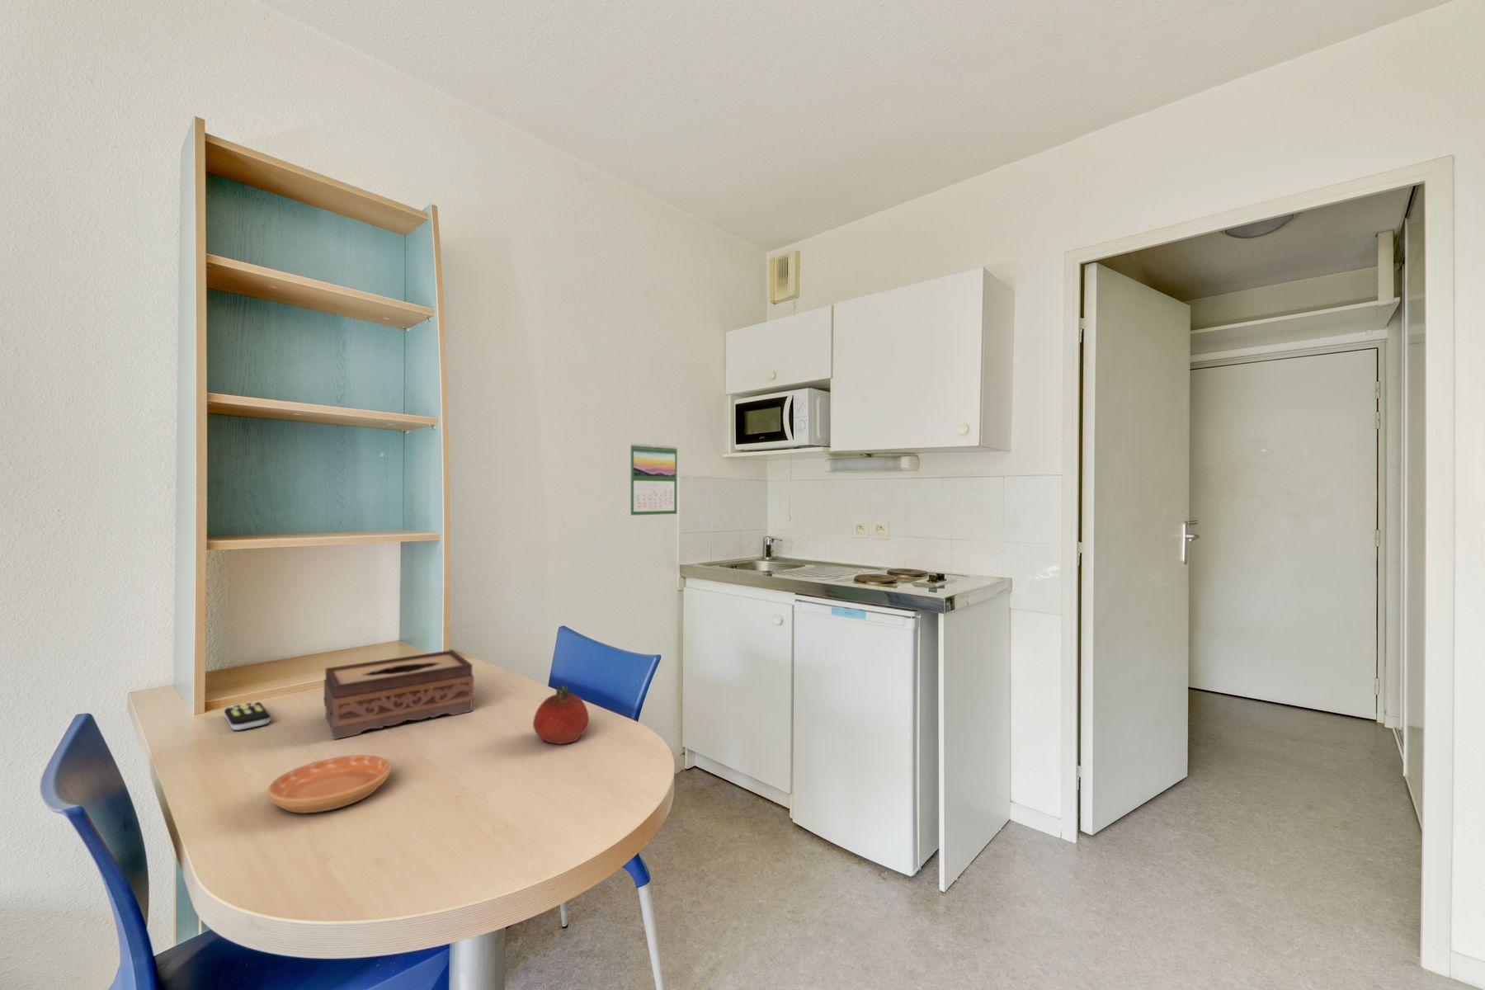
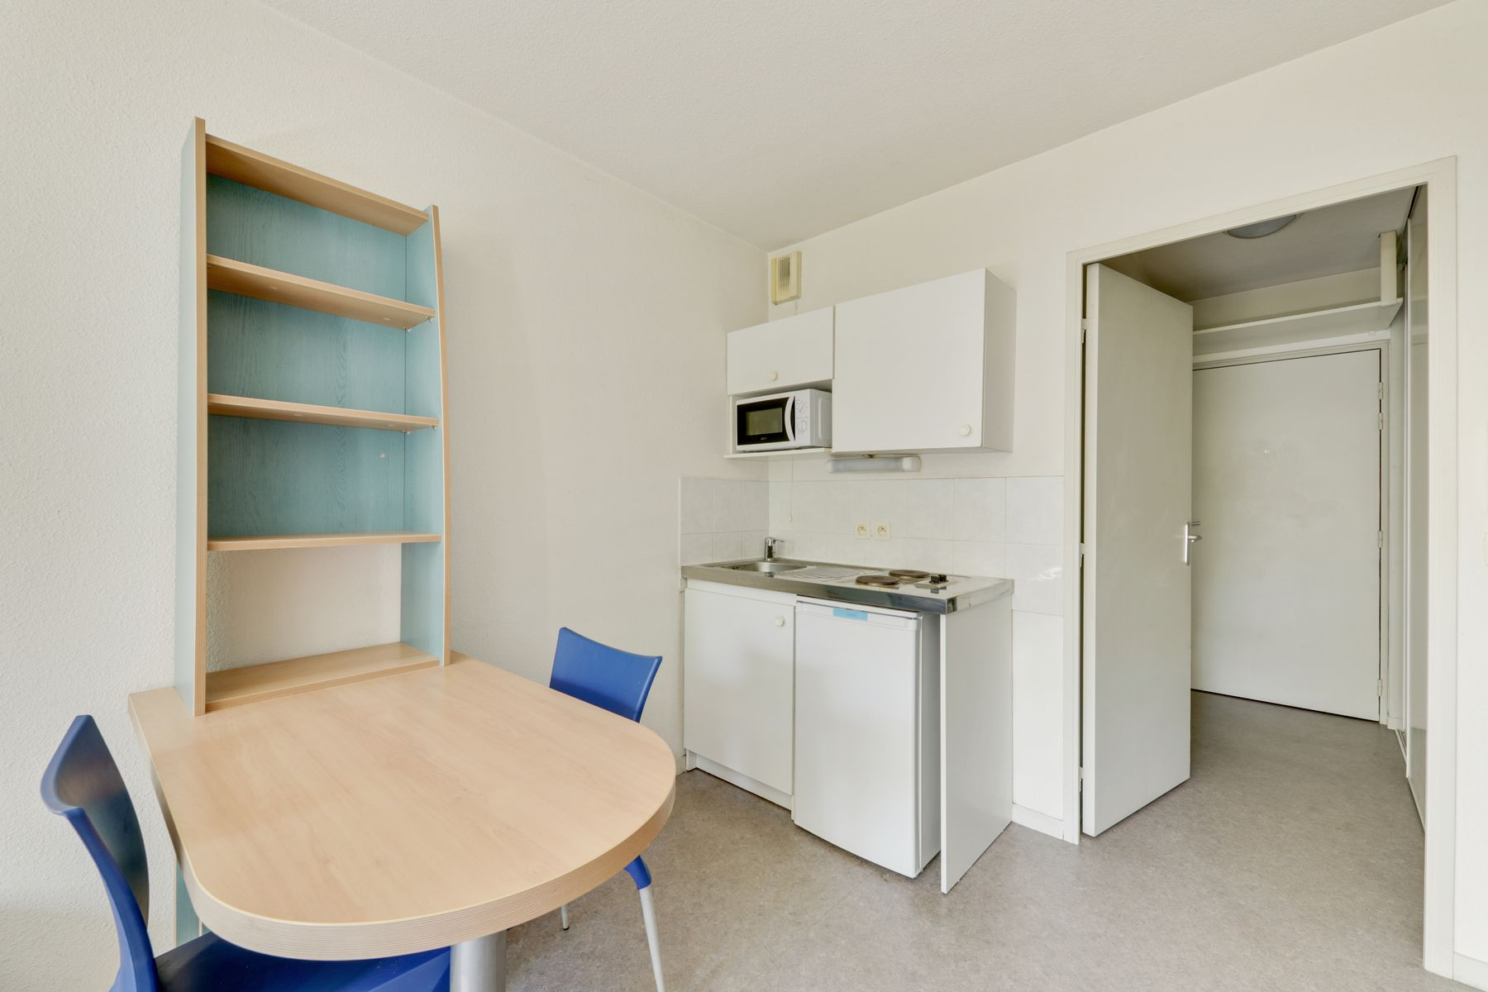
- fruit [533,682,590,745]
- calendar [630,443,678,516]
- tissue box [324,650,474,740]
- remote control [223,701,272,731]
- saucer [266,754,392,813]
